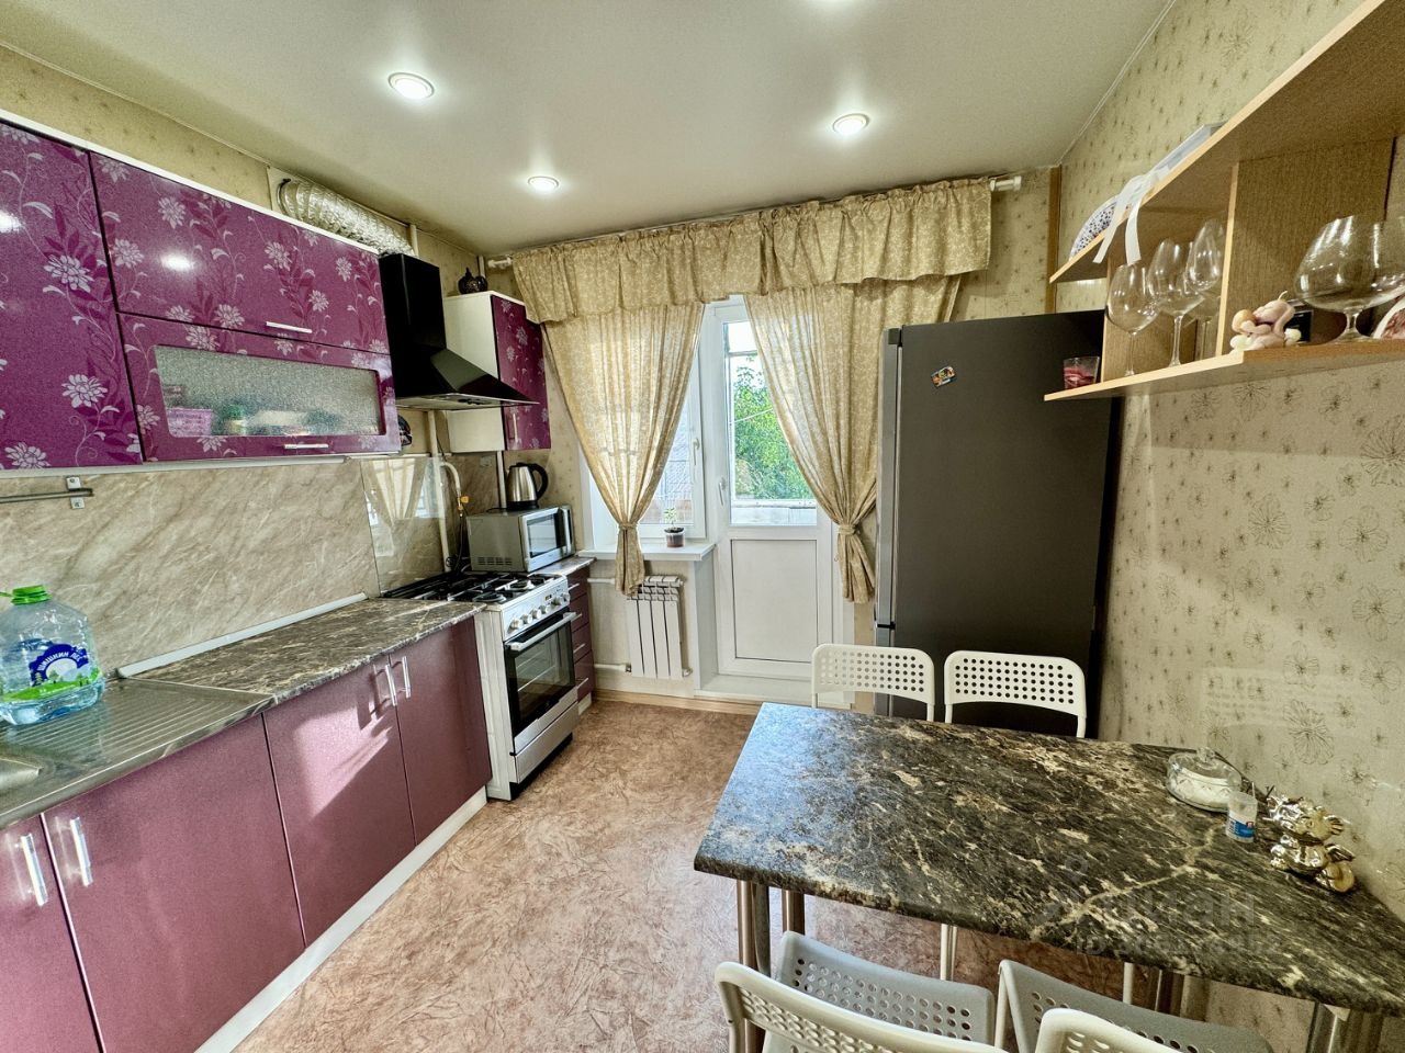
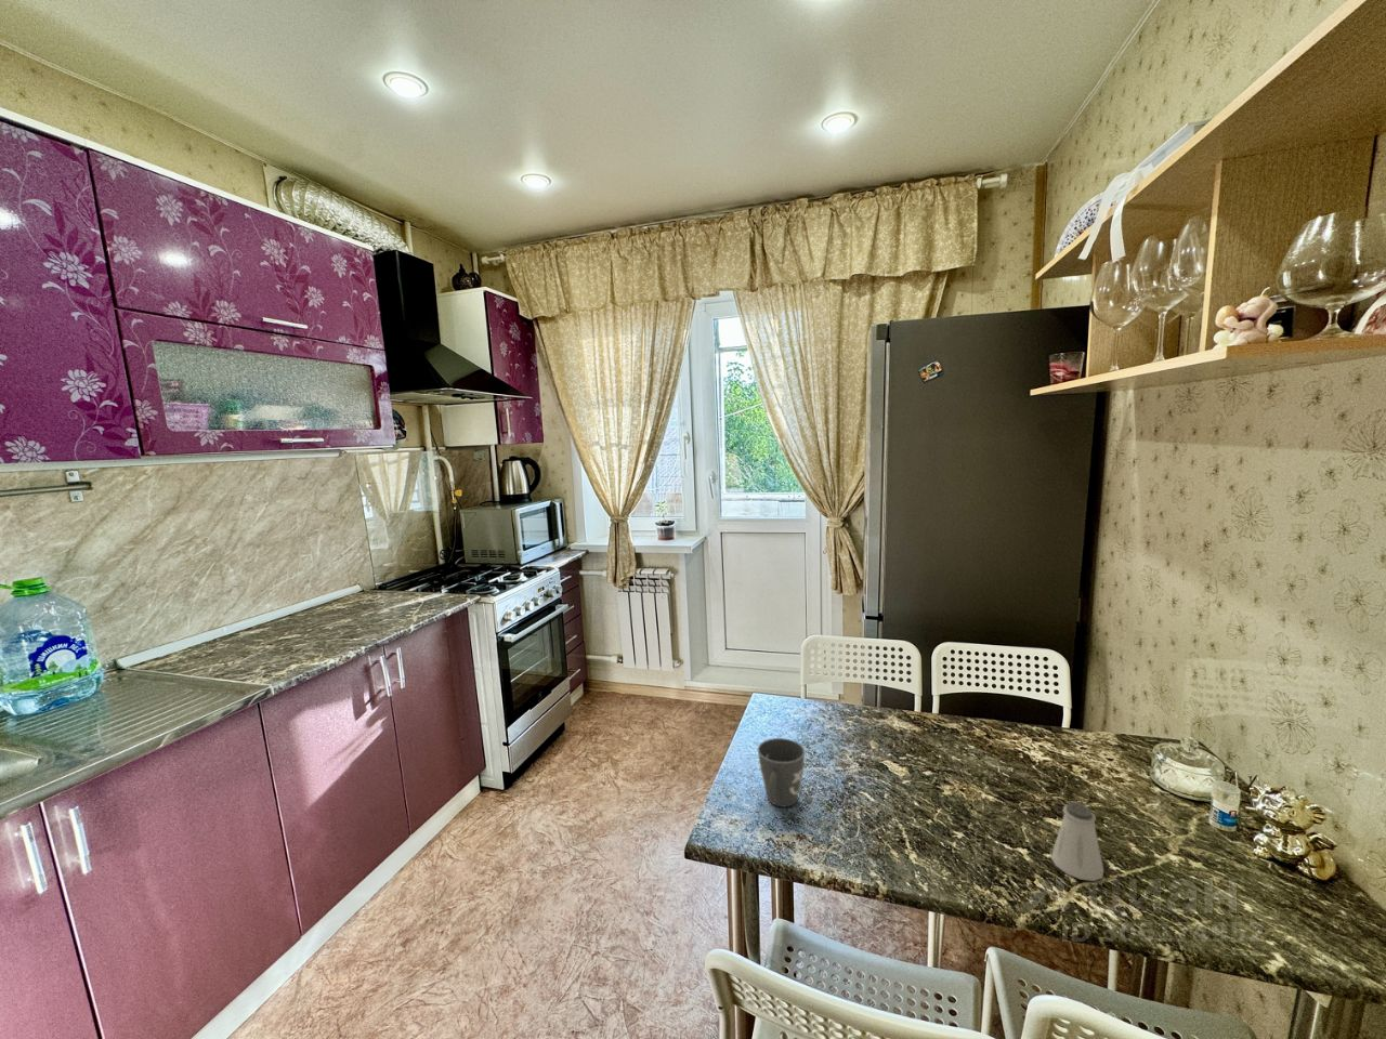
+ mug [757,737,805,809]
+ saltshaker [1050,801,1104,882]
